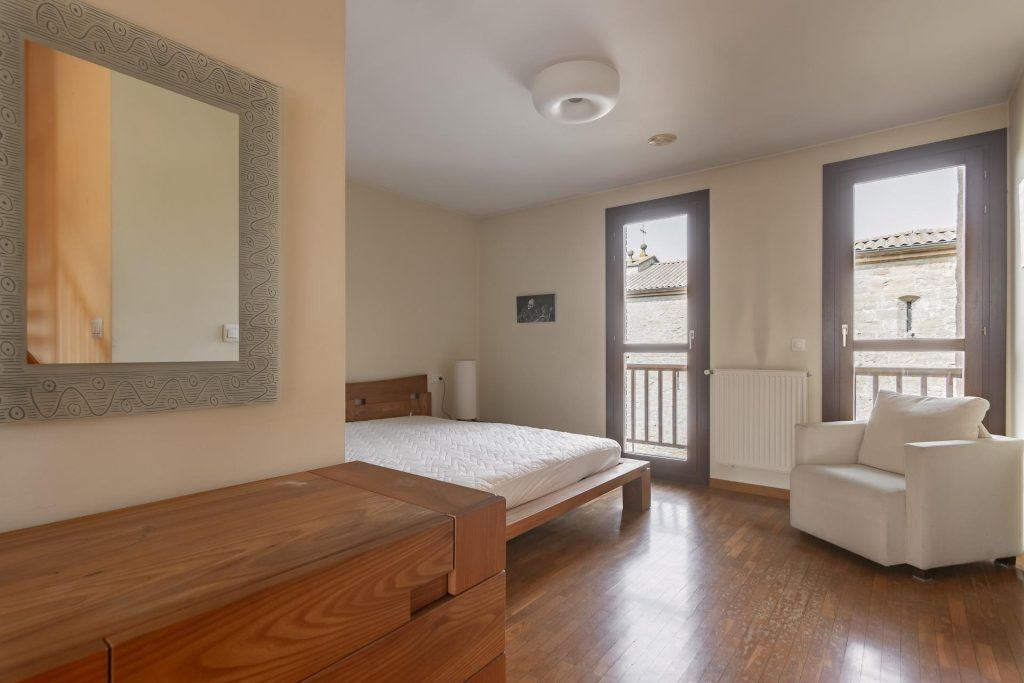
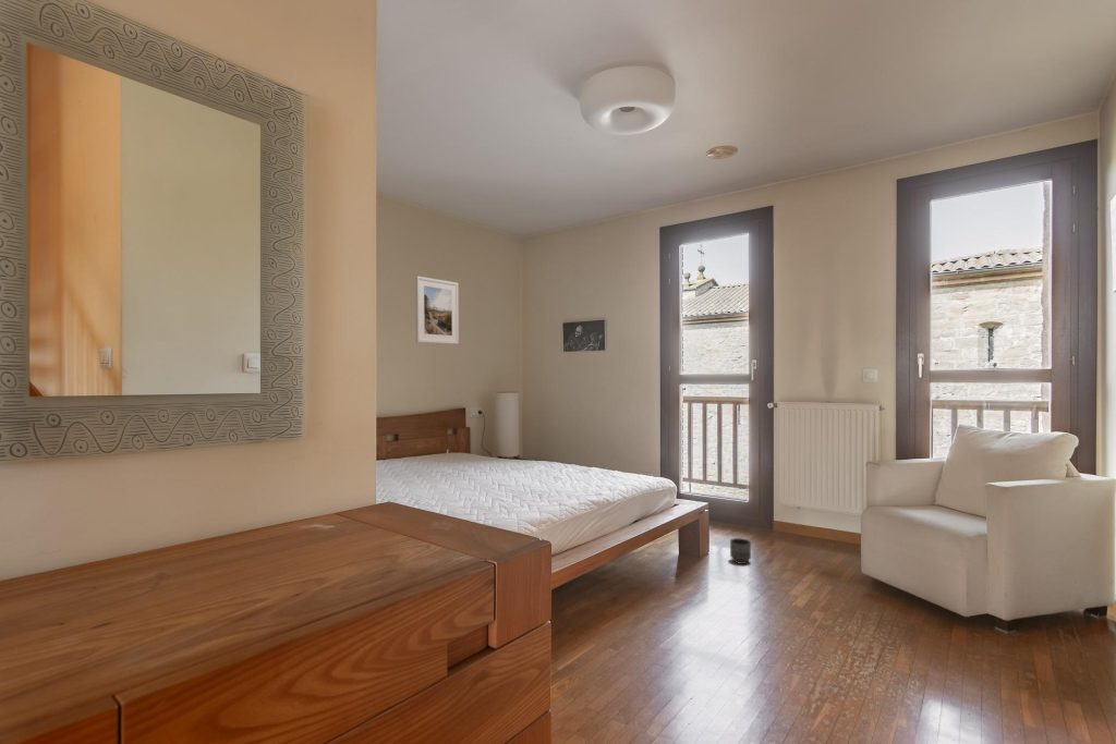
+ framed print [415,276,460,345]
+ planter [729,537,752,565]
